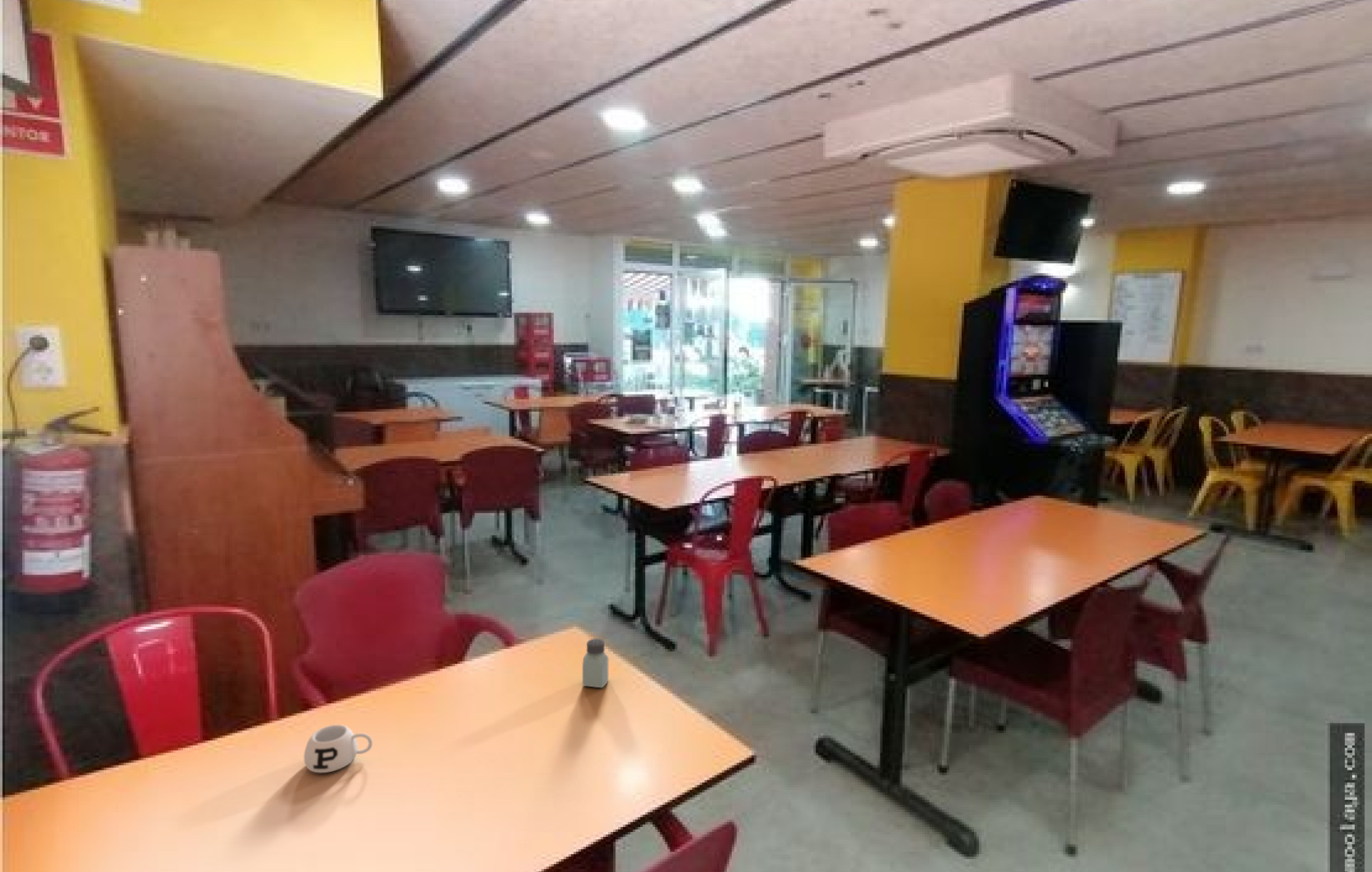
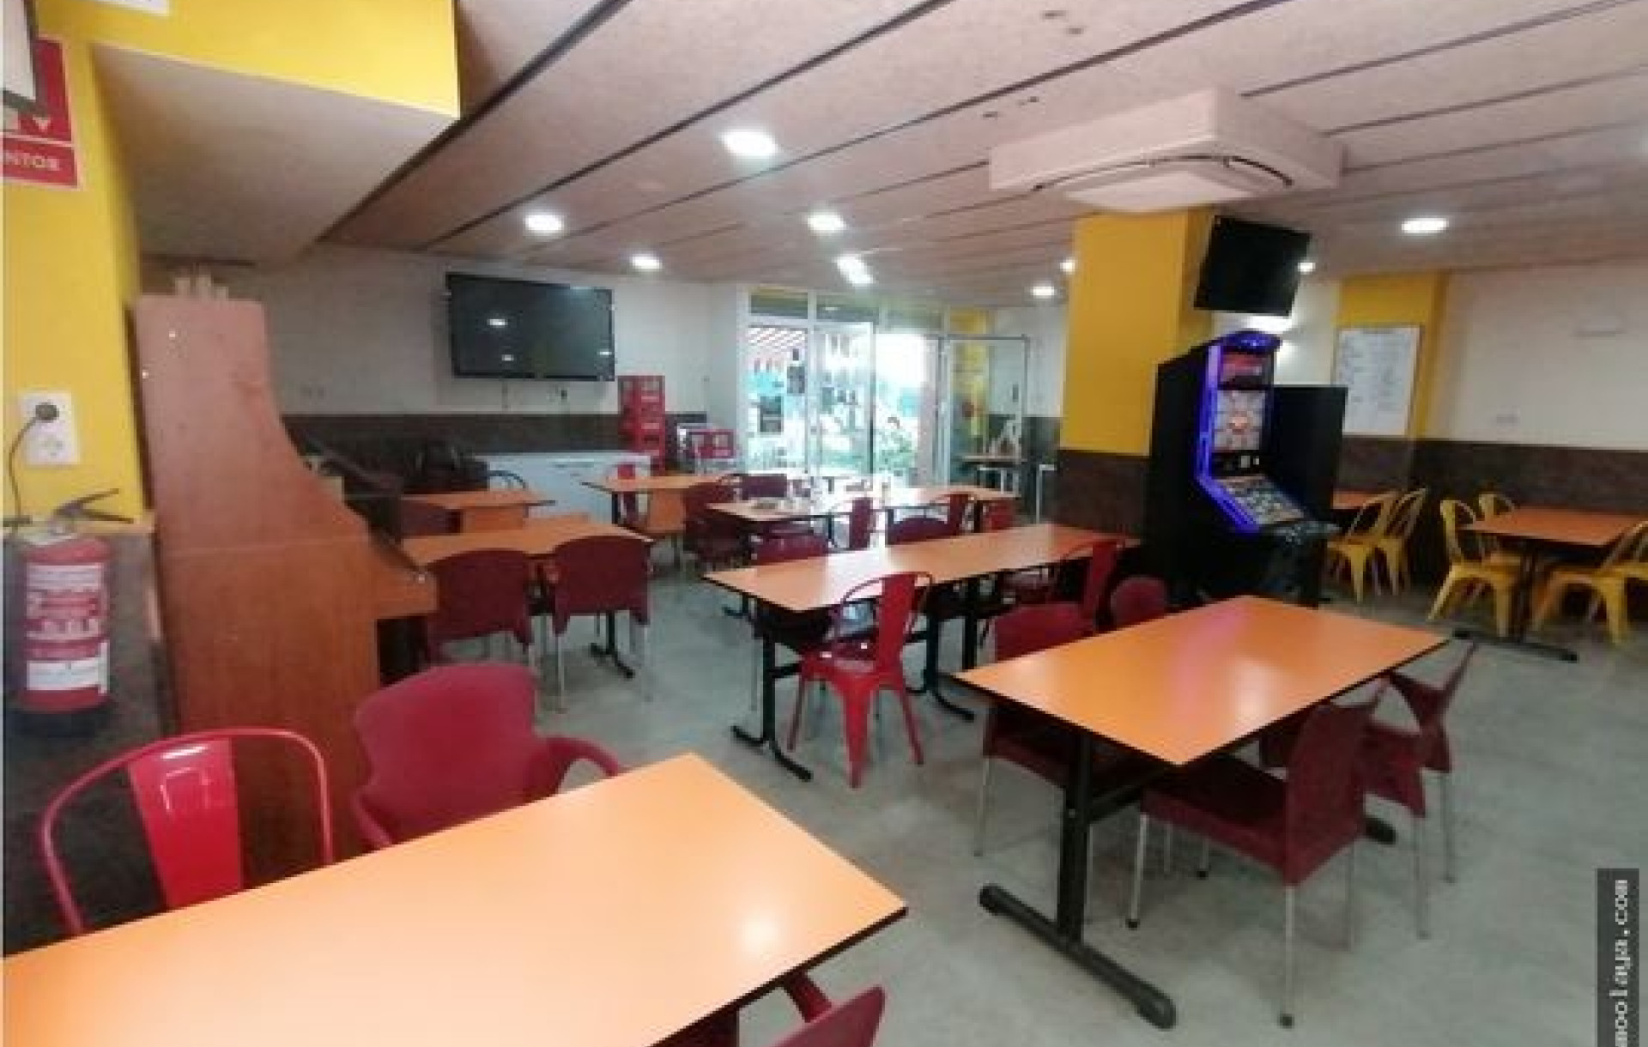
- mug [303,724,373,773]
- saltshaker [582,638,610,688]
